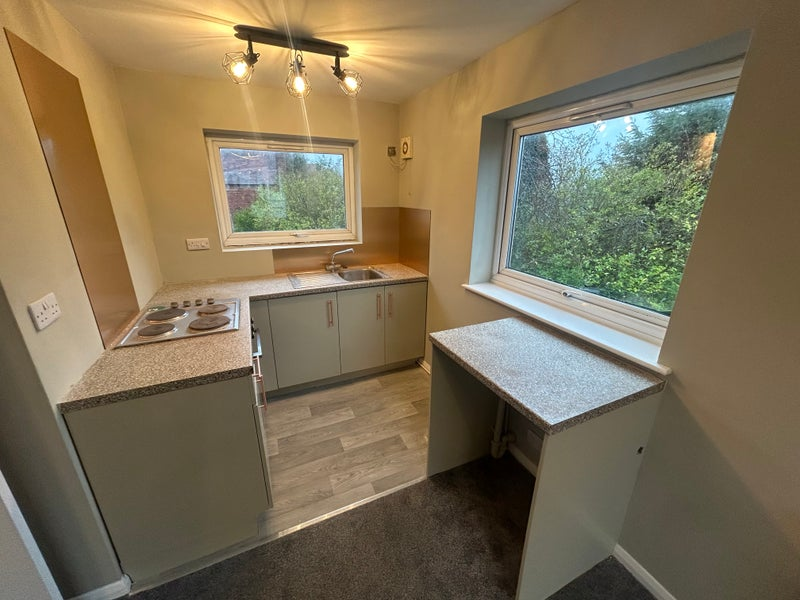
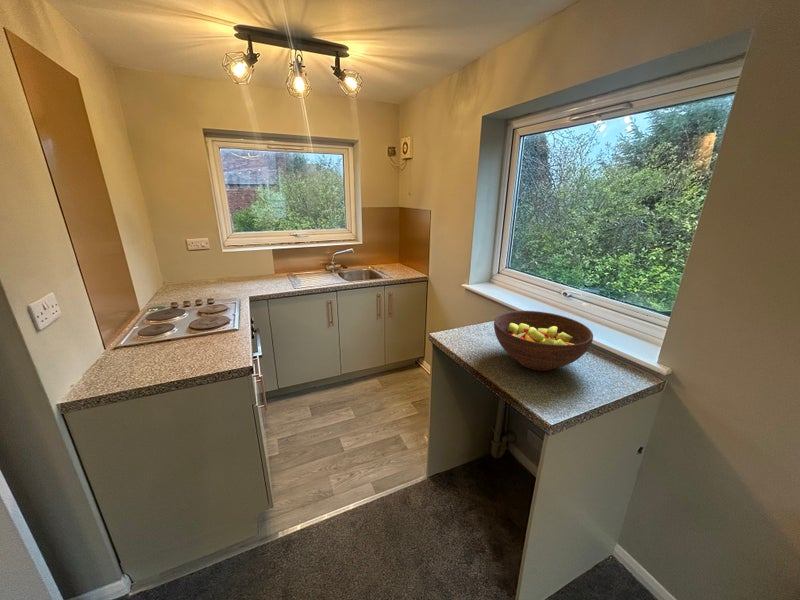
+ fruit bowl [493,310,594,372]
